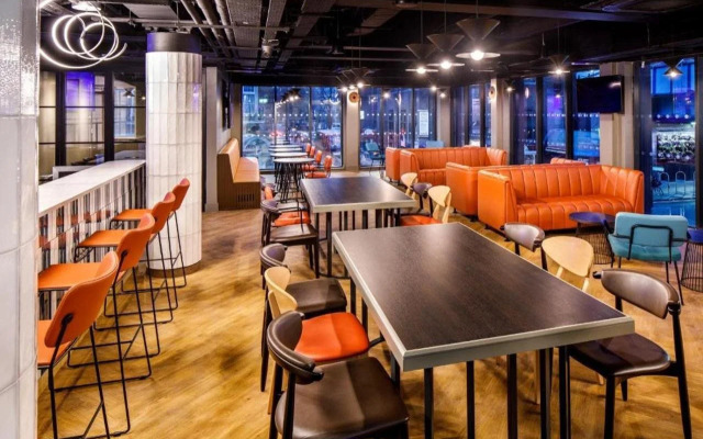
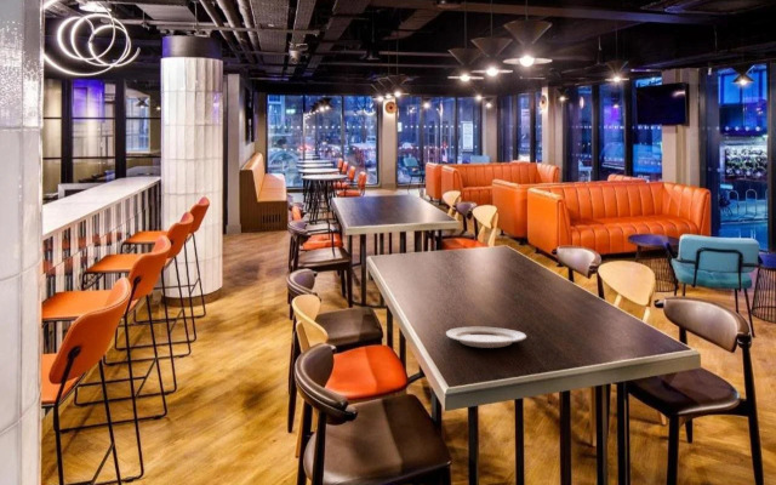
+ chinaware [445,326,527,349]
